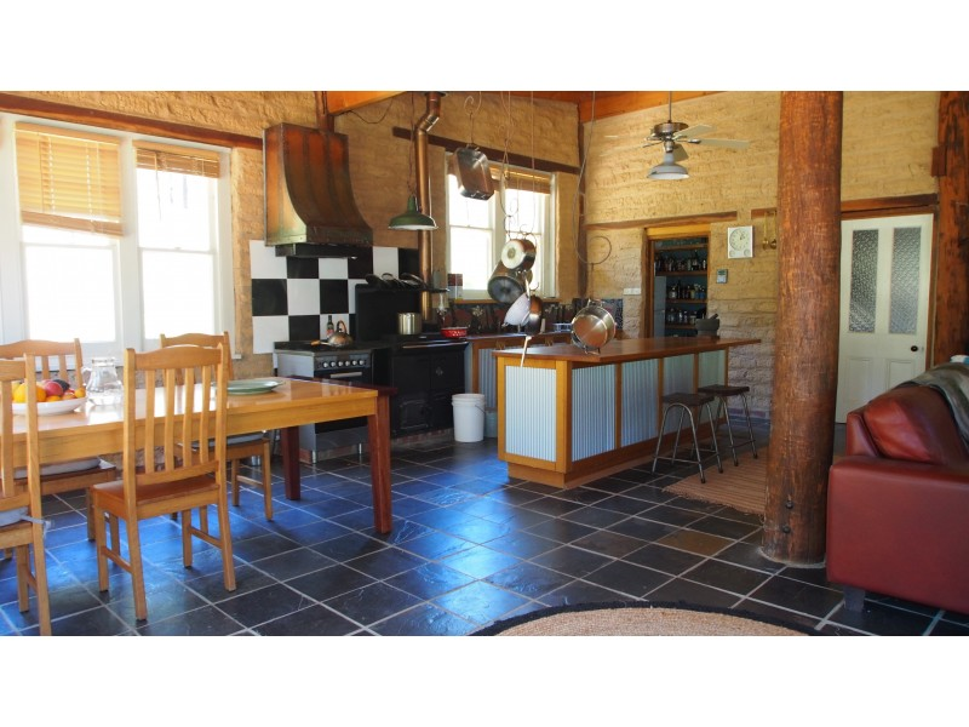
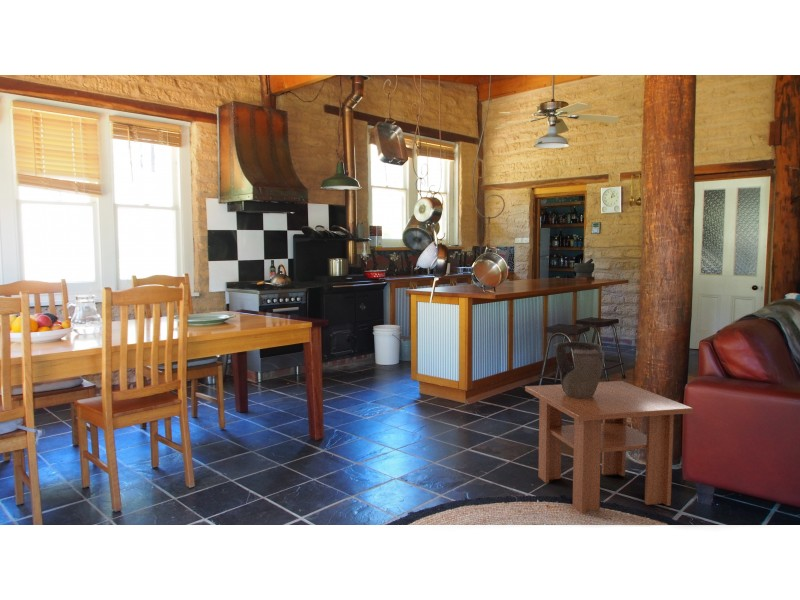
+ coffee table [524,380,694,514]
+ decorative bowl [552,341,605,399]
